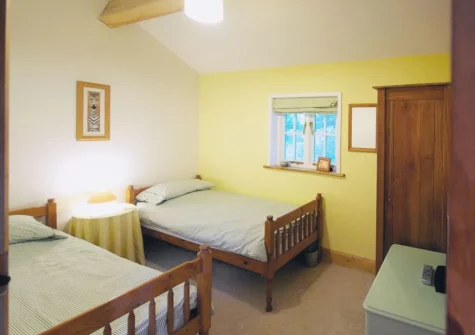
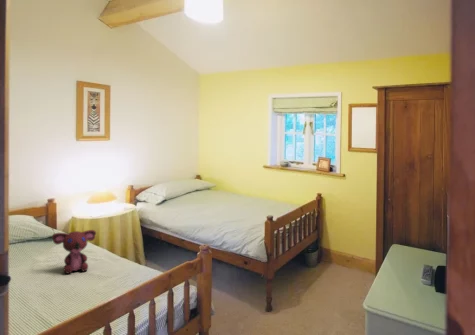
+ teddy bear [51,229,97,275]
